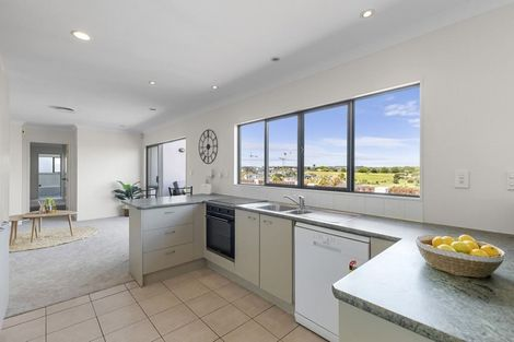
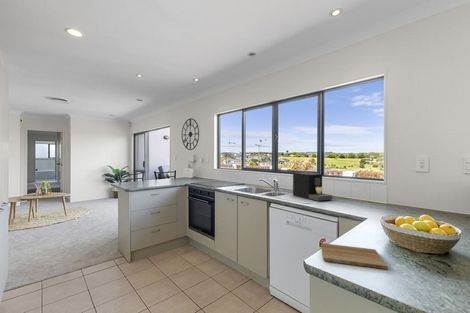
+ cutting board [320,242,389,270]
+ coffee maker [292,171,333,202]
